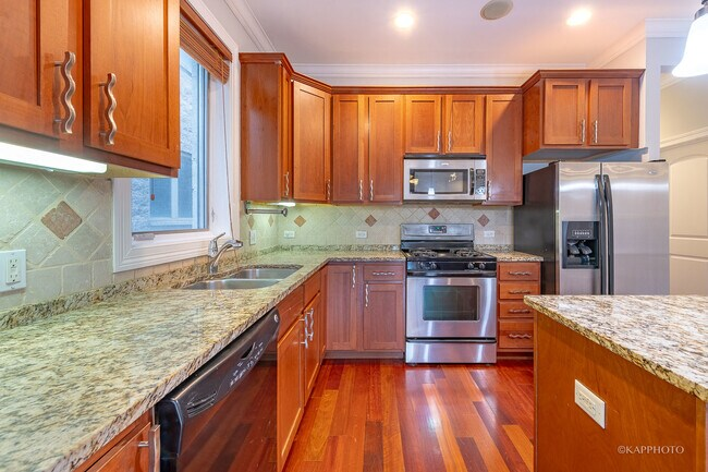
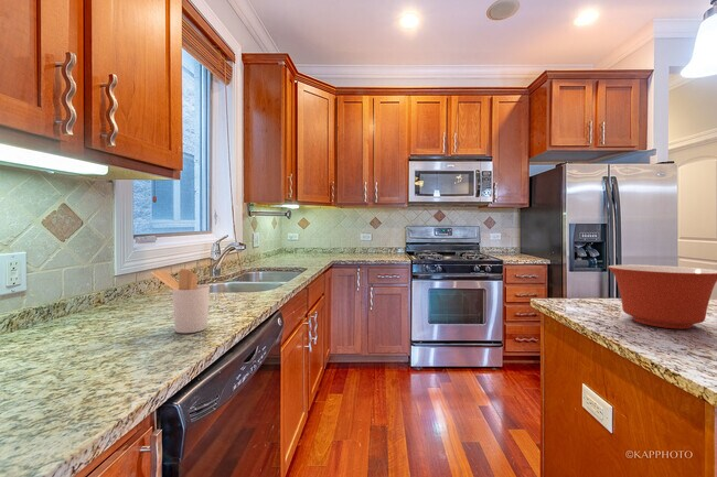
+ utensil holder [149,268,211,334]
+ mixing bowl [607,264,717,329]
